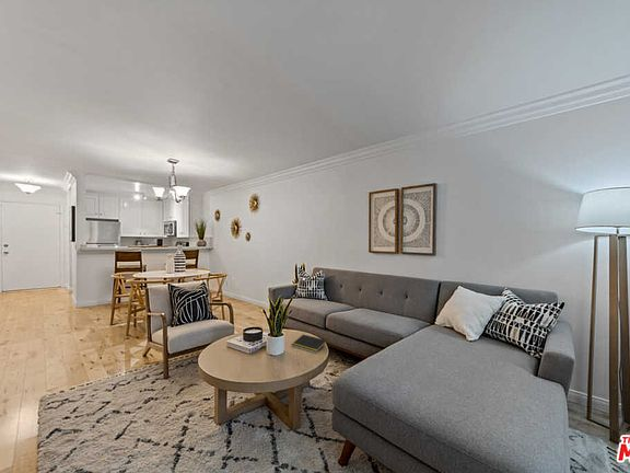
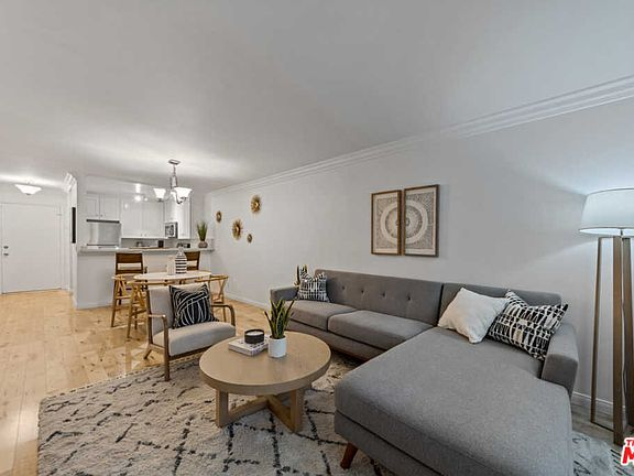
- notepad [291,334,328,354]
